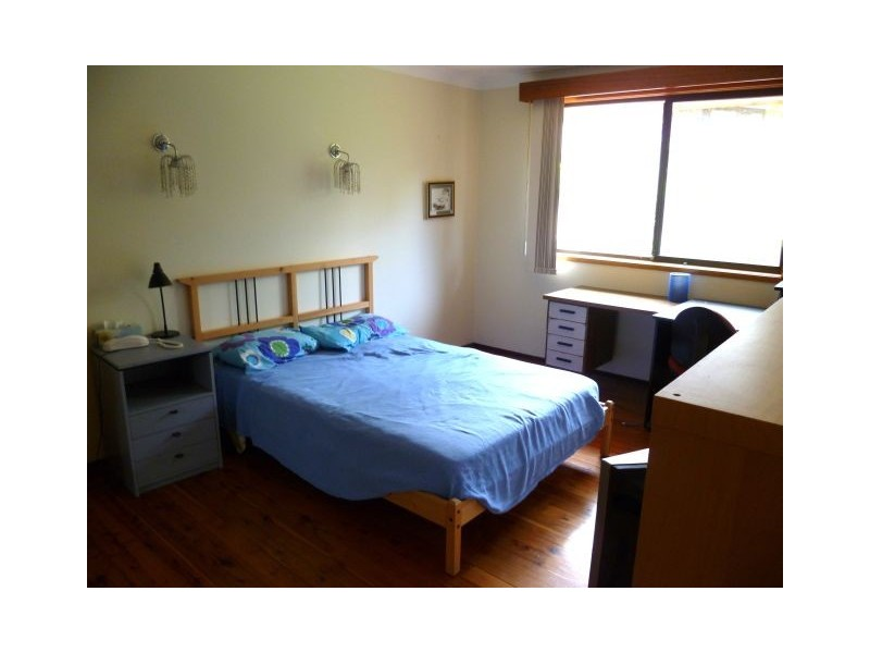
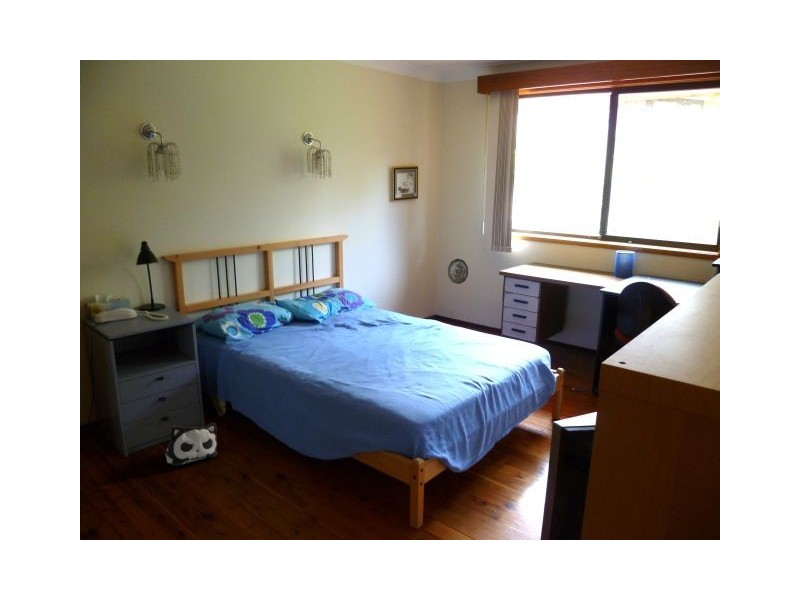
+ decorative plate [447,258,469,285]
+ plush toy [164,422,218,467]
